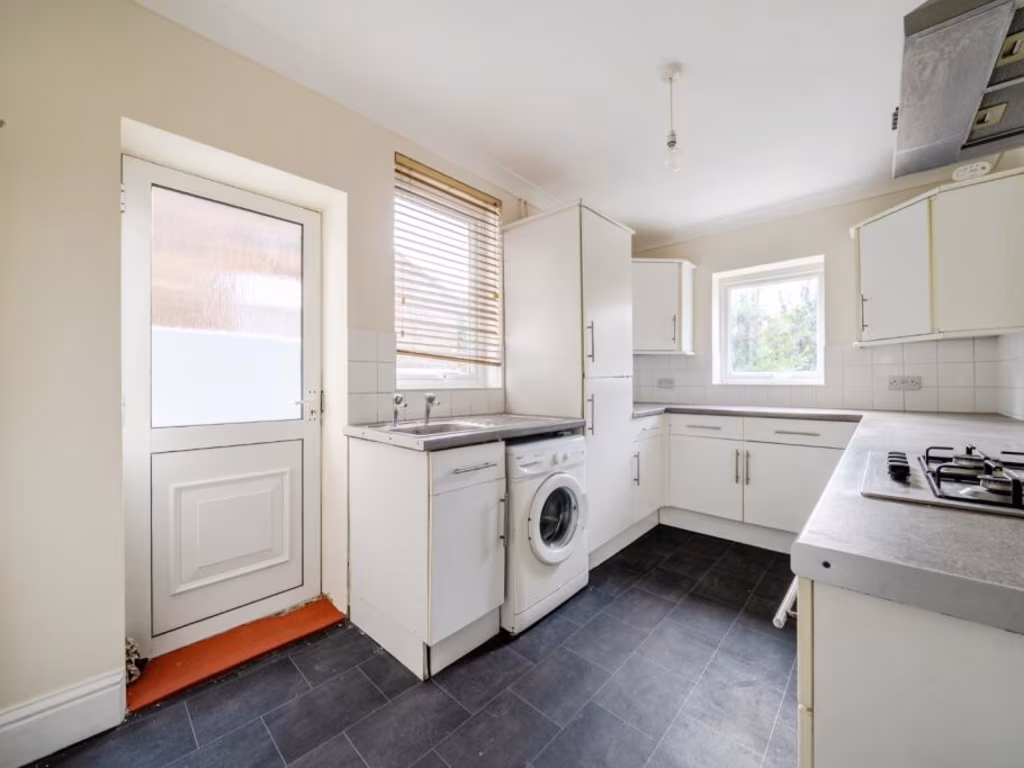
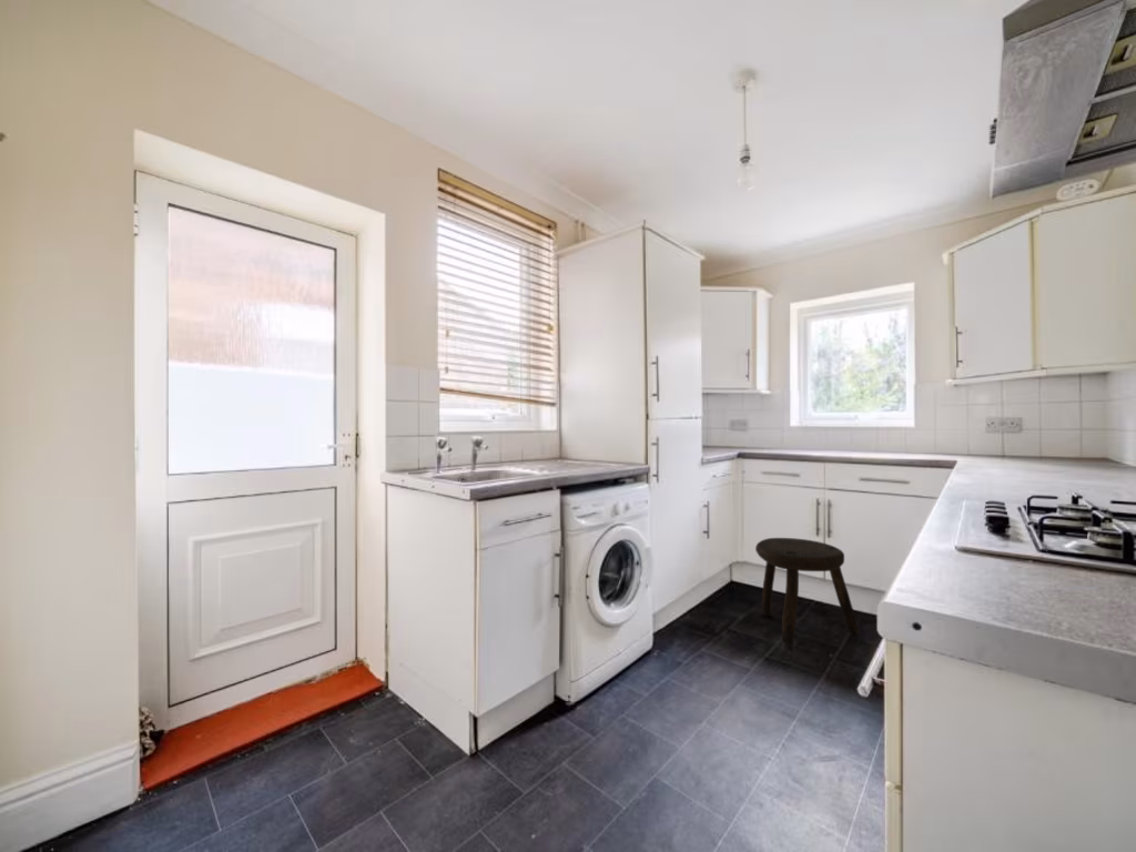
+ stool [754,537,861,646]
